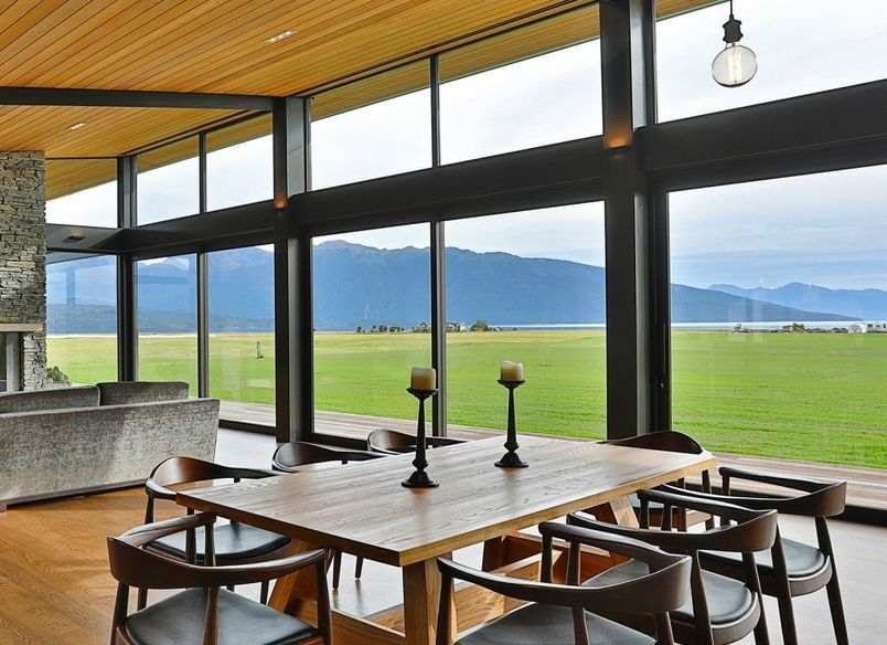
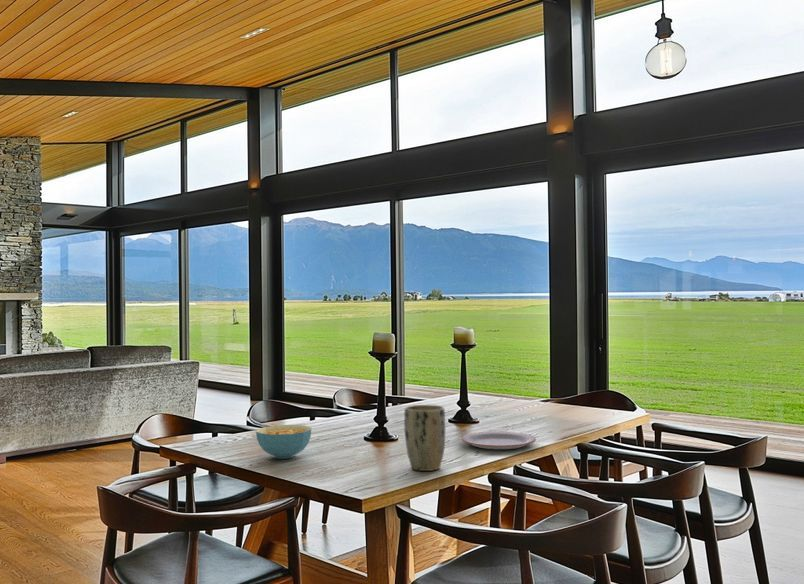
+ cereal bowl [255,424,312,460]
+ plant pot [403,404,446,472]
+ plate [461,430,537,450]
